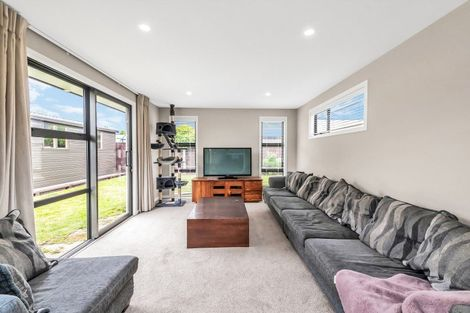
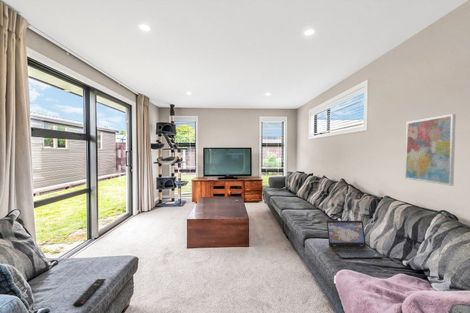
+ remote control [72,278,106,308]
+ wall art [404,113,457,187]
+ laptop [326,220,383,258]
